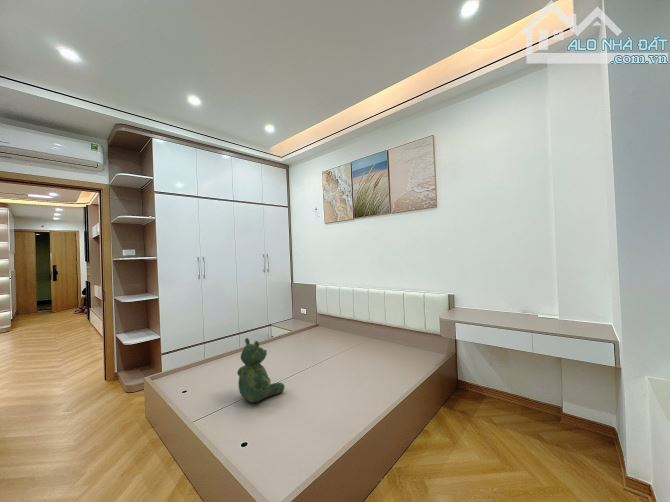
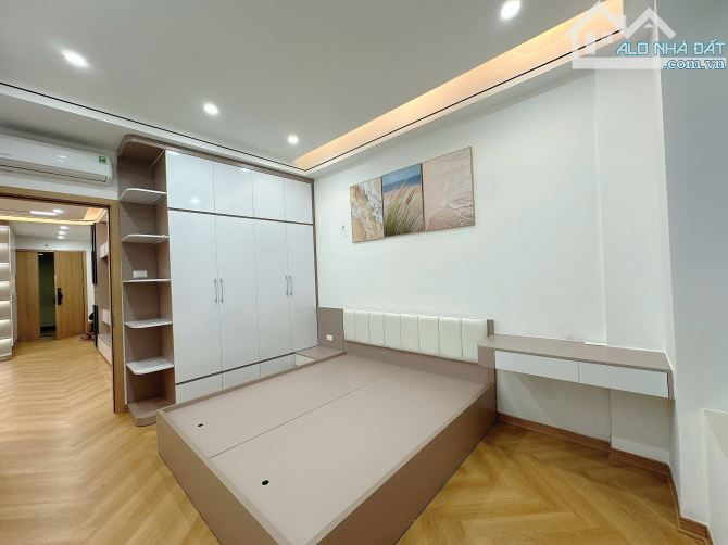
- teddy bear [236,337,286,403]
